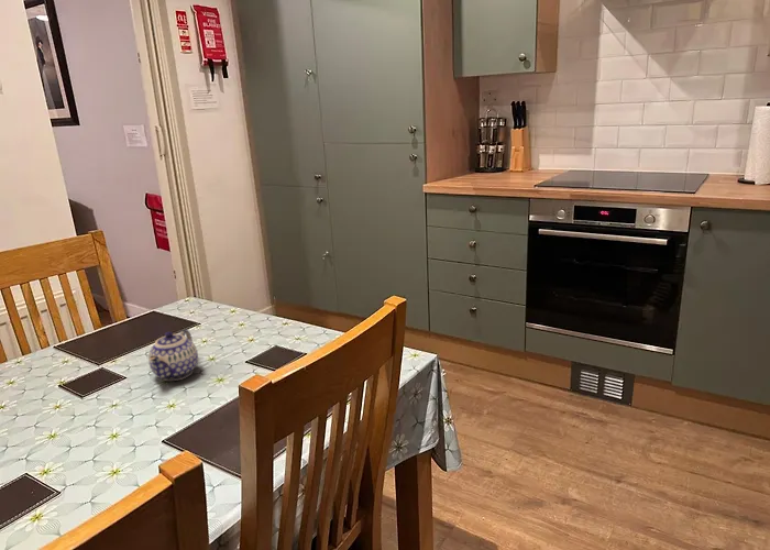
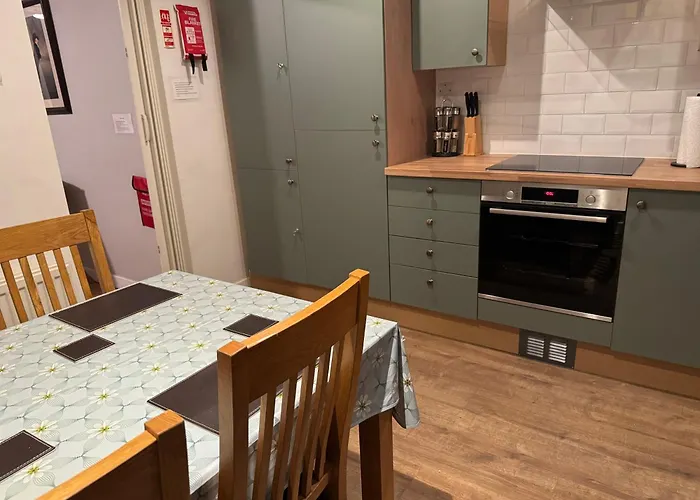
- teapot [147,329,199,382]
